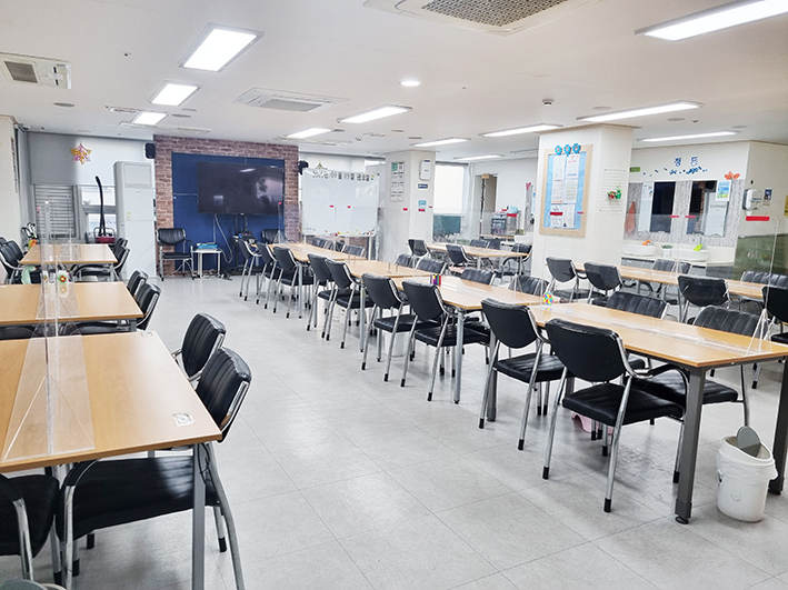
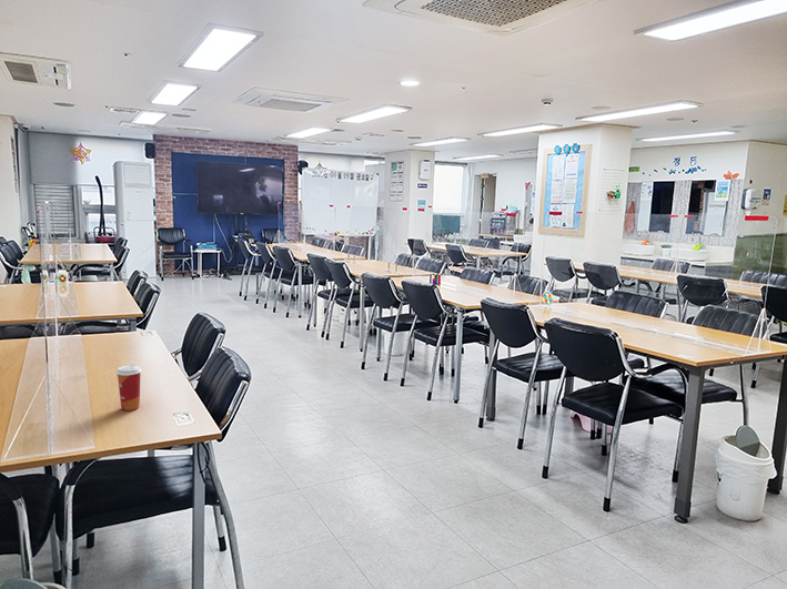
+ paper cup [115,365,142,412]
